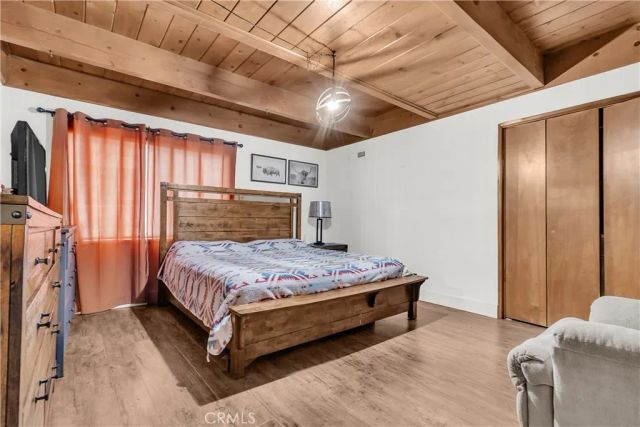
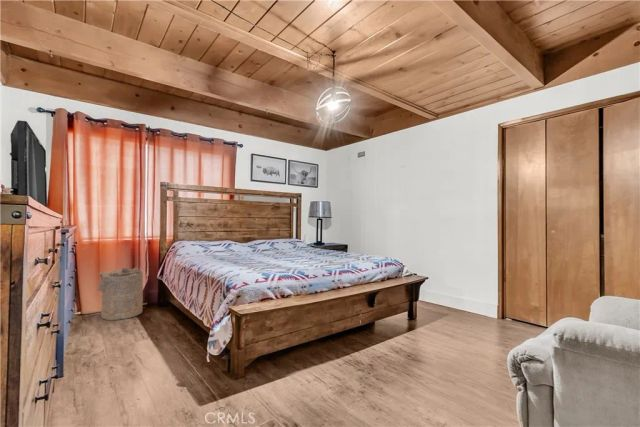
+ laundry hamper [96,267,144,321]
